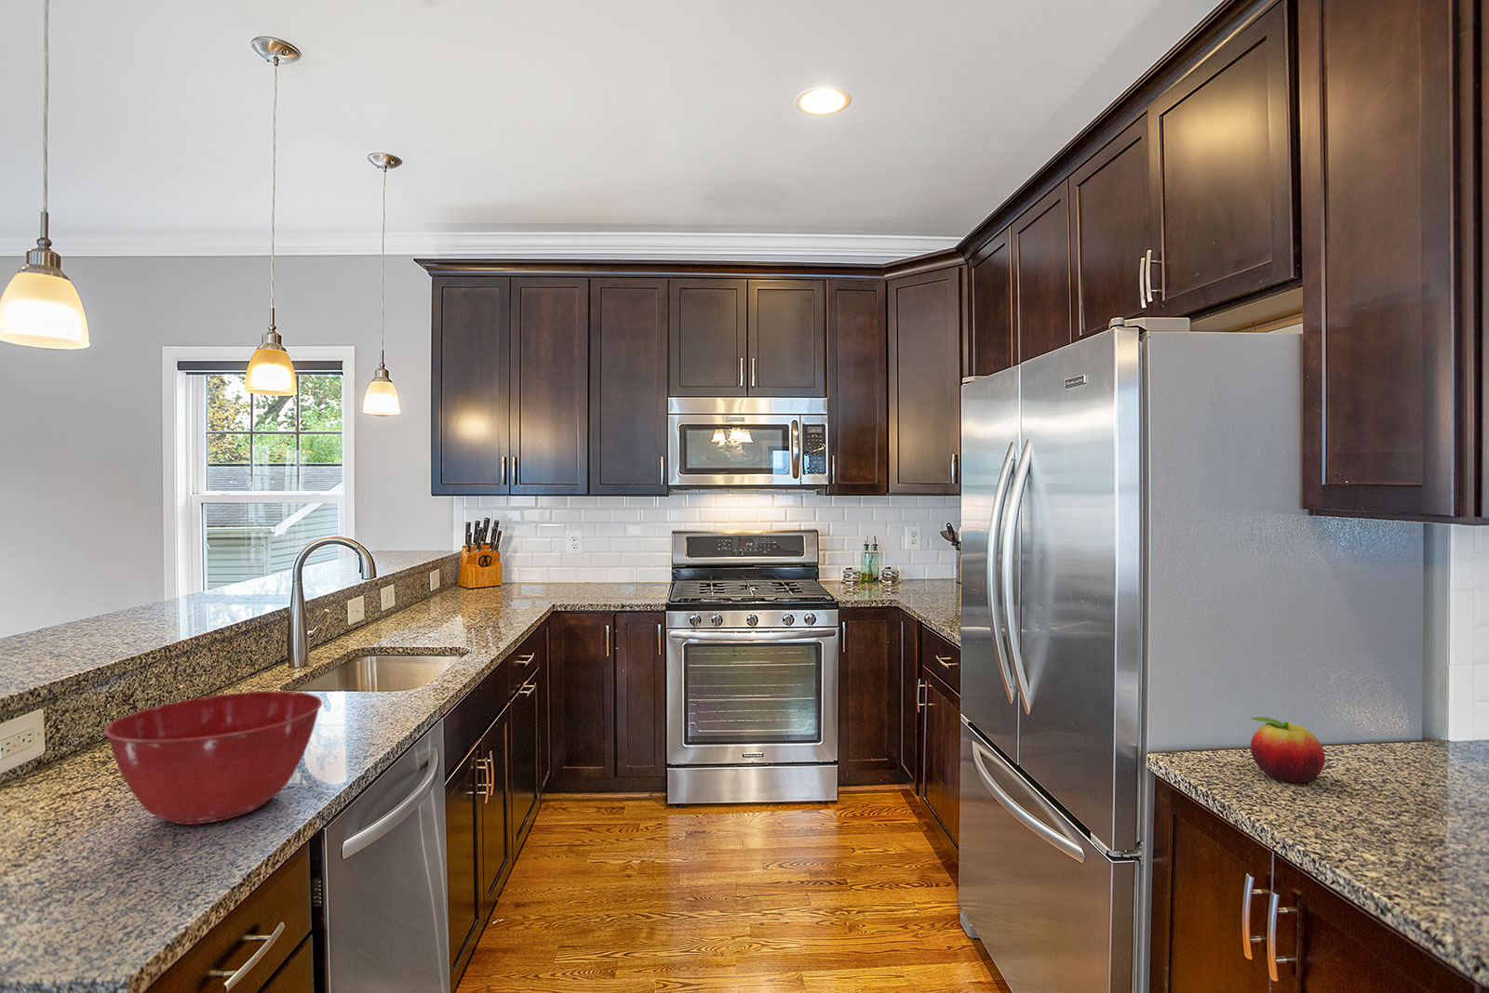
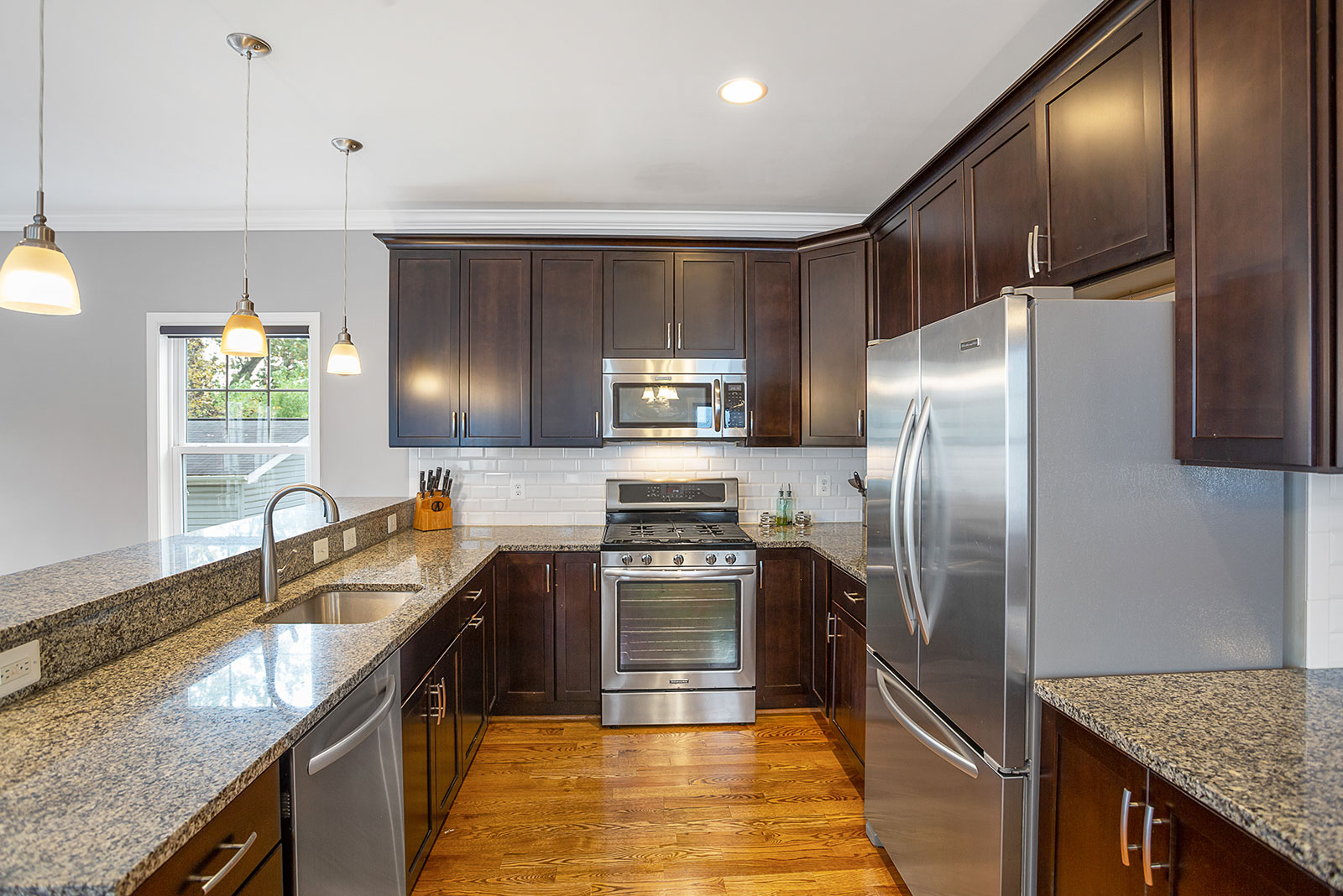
- fruit [1250,716,1326,784]
- mixing bowl [103,690,323,826]
